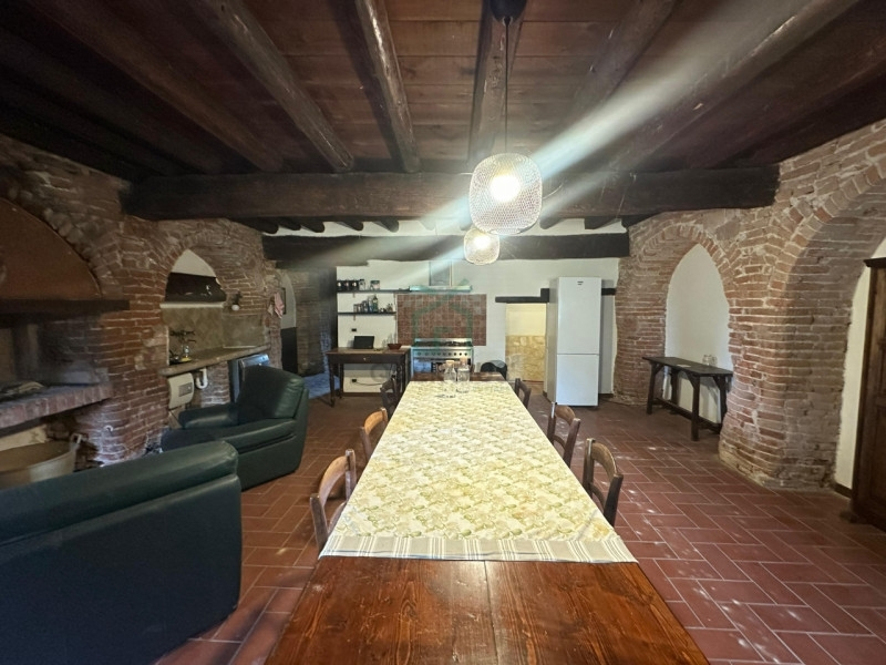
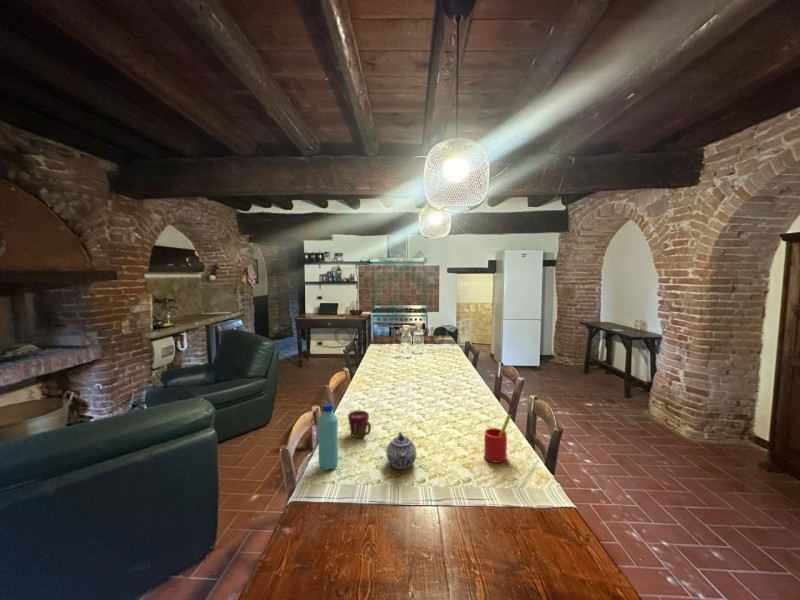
+ straw [483,413,512,464]
+ teapot [386,431,417,470]
+ water bottle [317,402,339,471]
+ cup [347,410,372,439]
